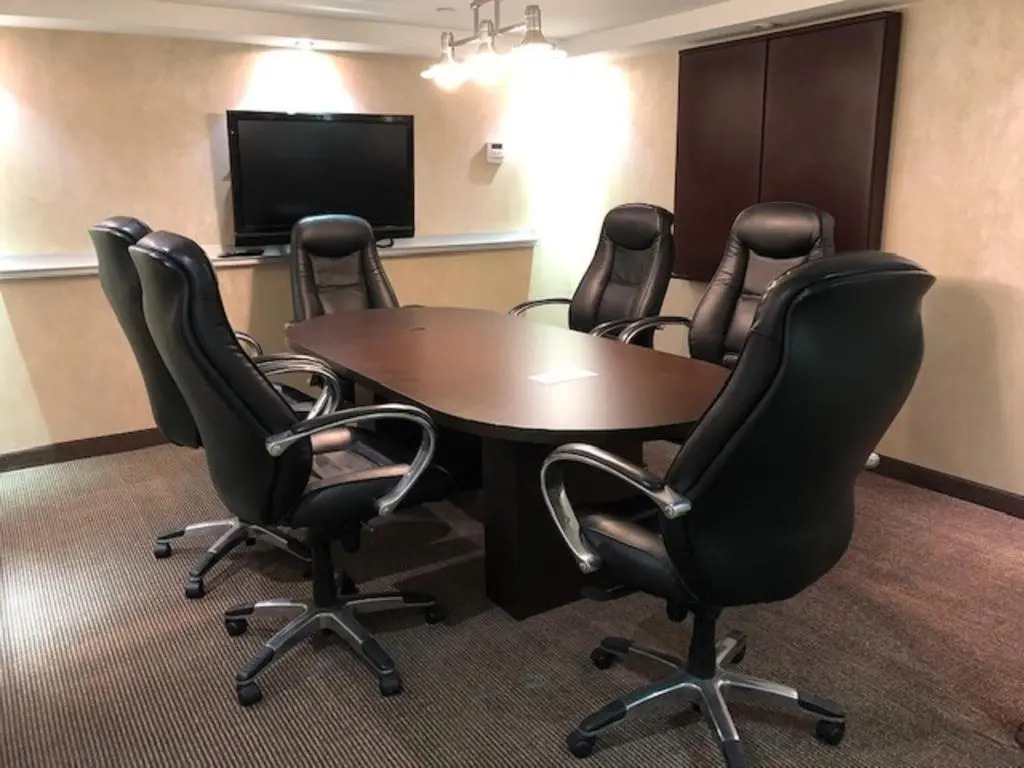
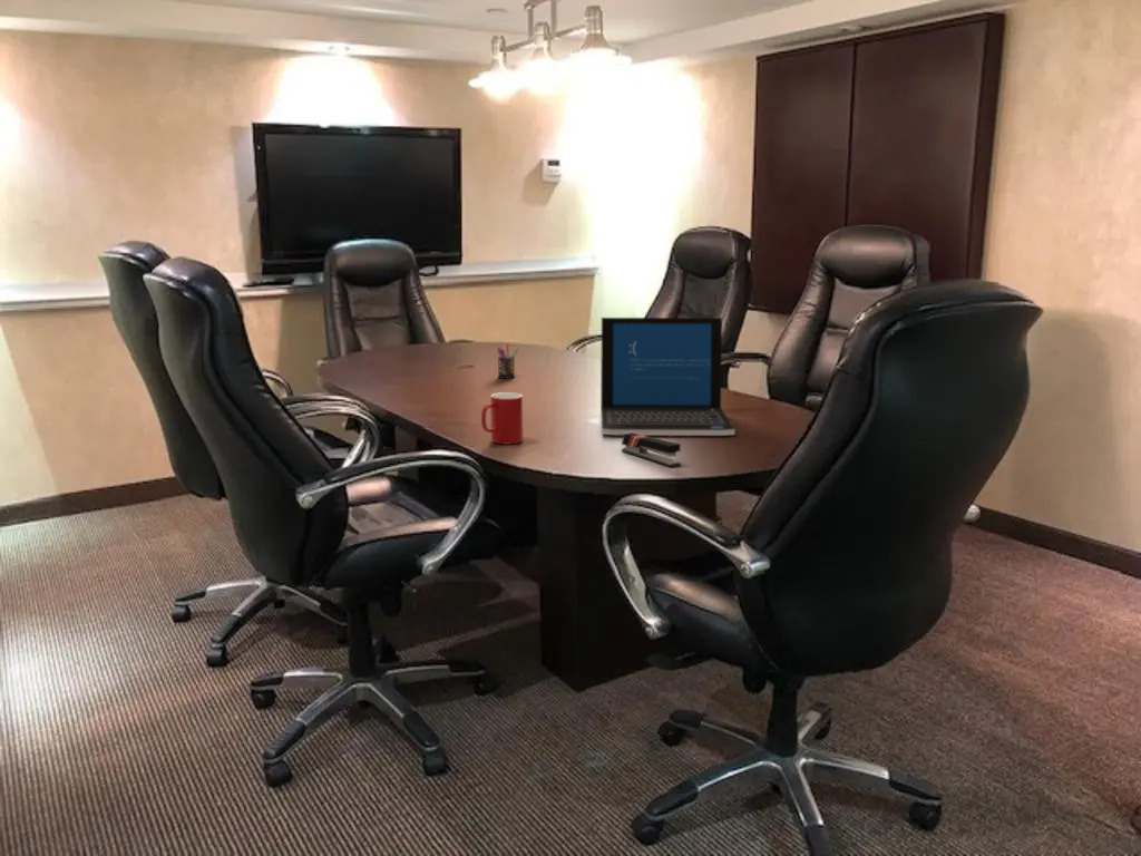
+ pen holder [496,342,520,380]
+ cup [480,391,524,445]
+ stapler [621,432,682,468]
+ laptop [599,317,737,437]
